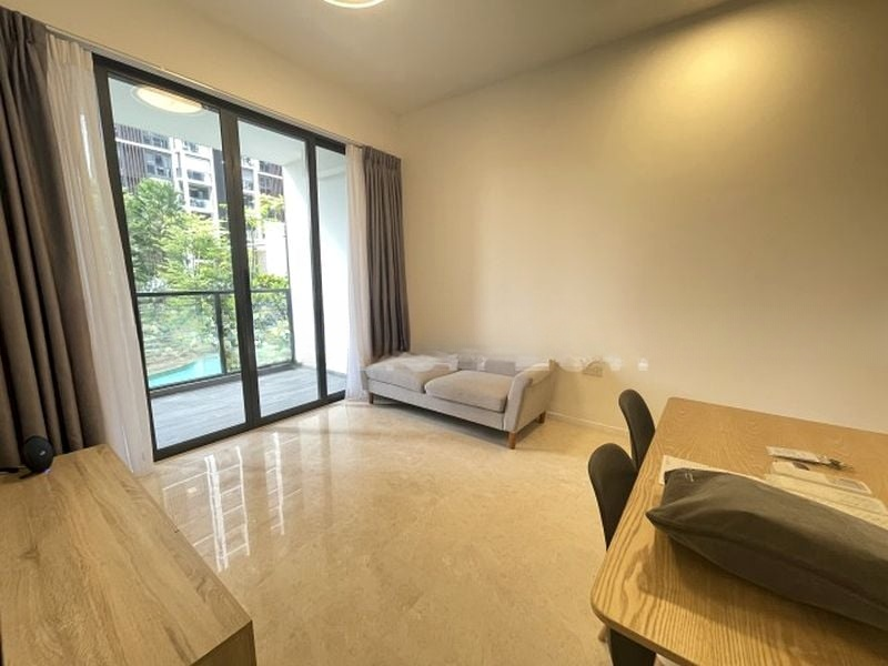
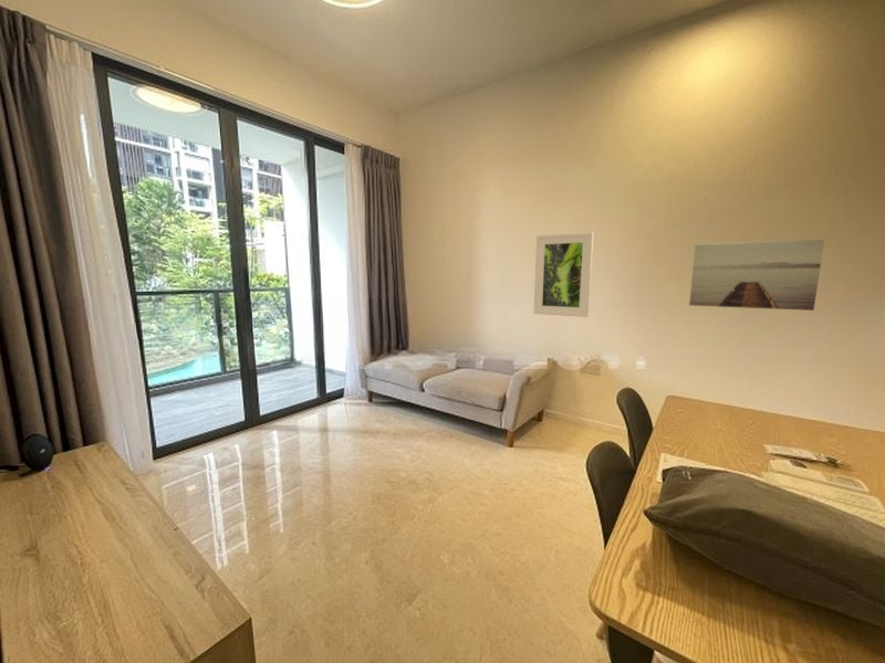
+ wall art [688,239,825,312]
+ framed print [532,231,595,318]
